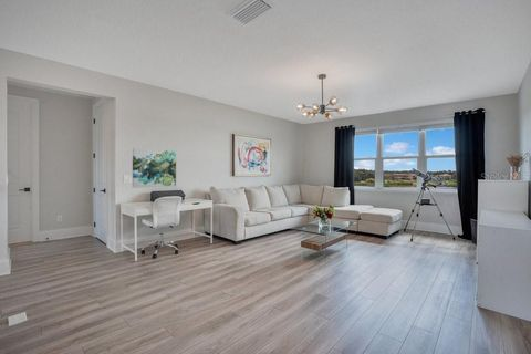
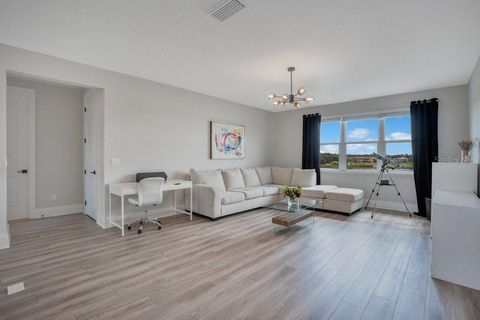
- wall art [132,147,177,189]
